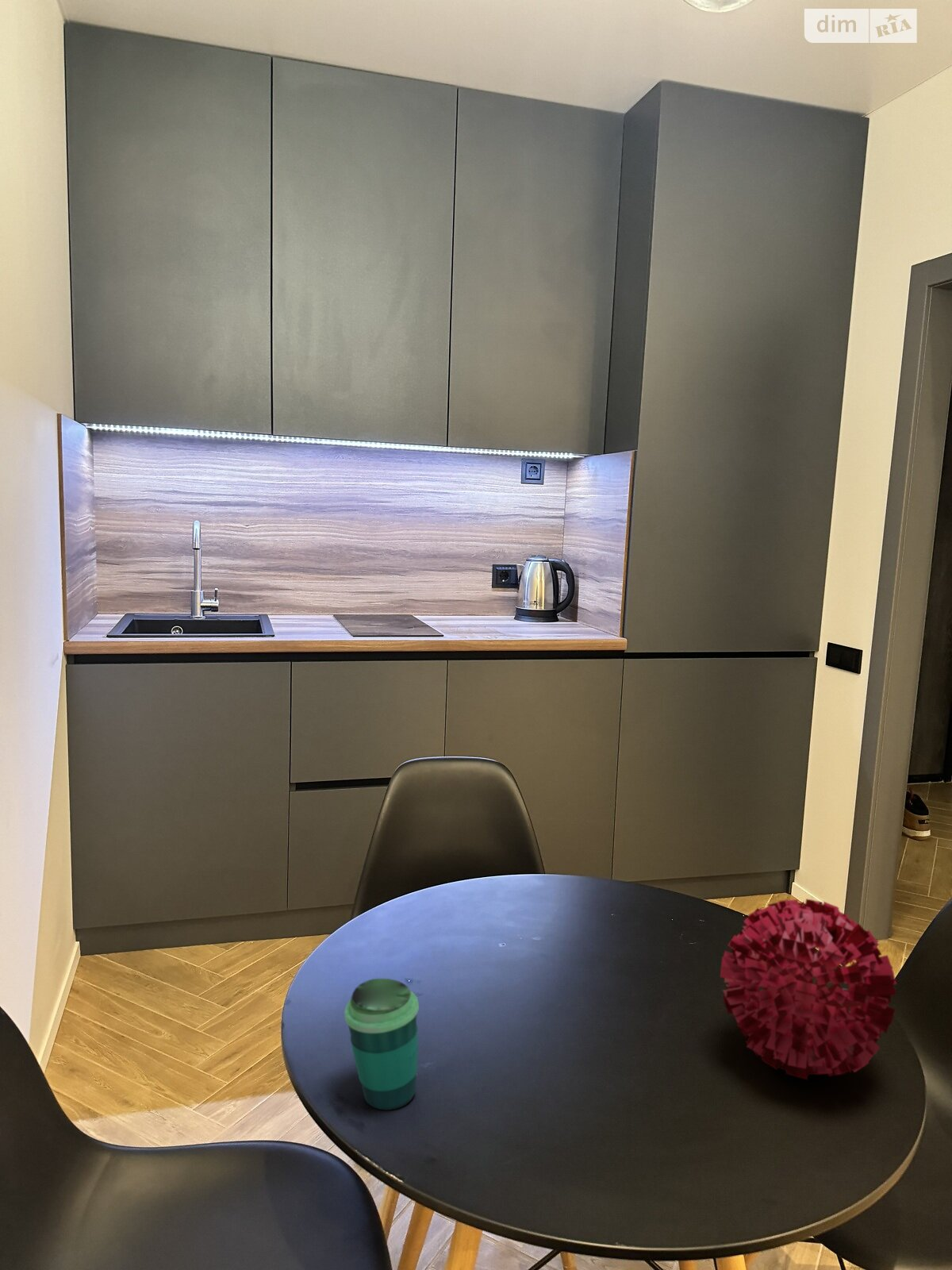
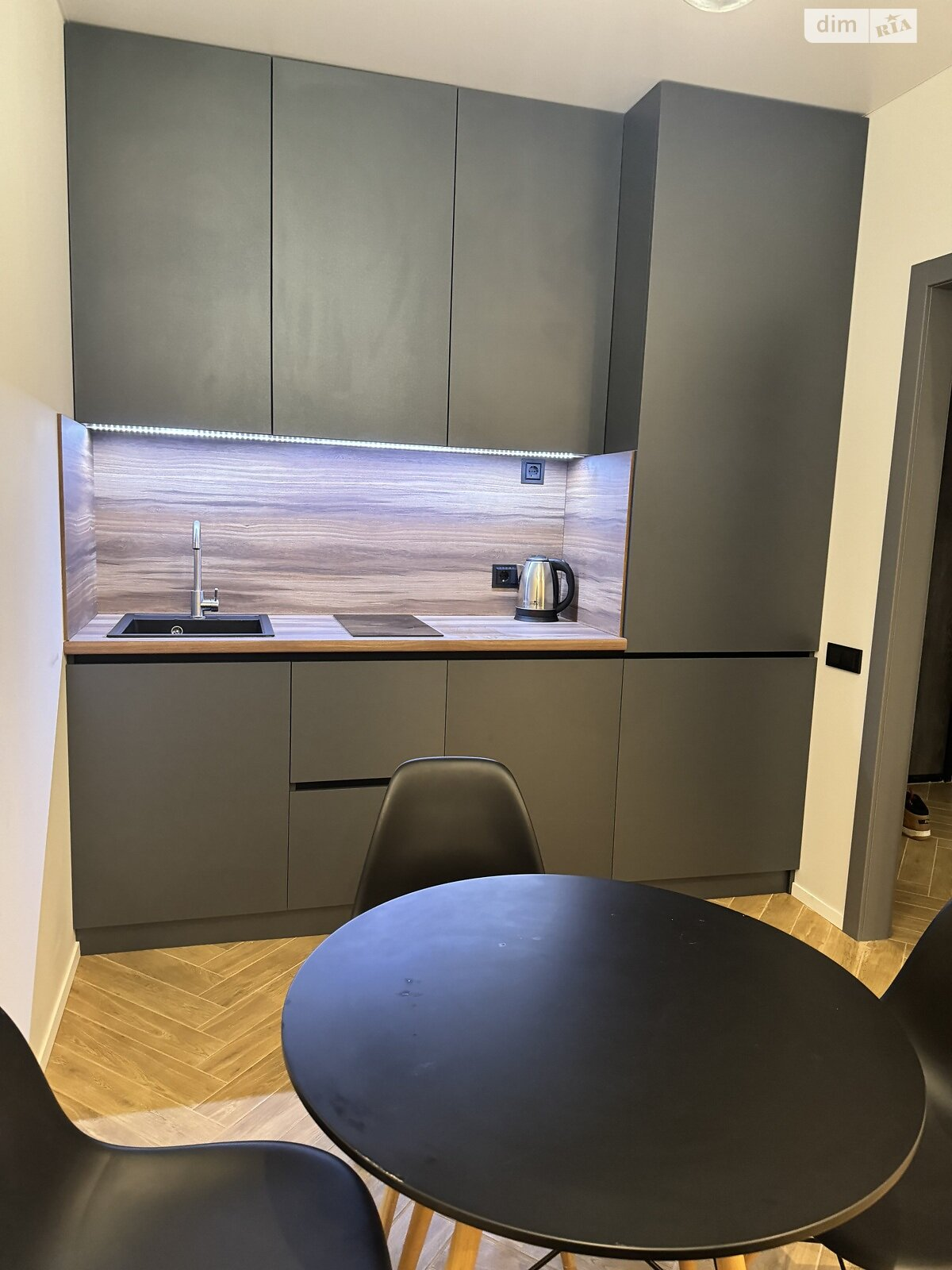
- cup [344,978,420,1111]
- decorative ball [720,898,897,1080]
